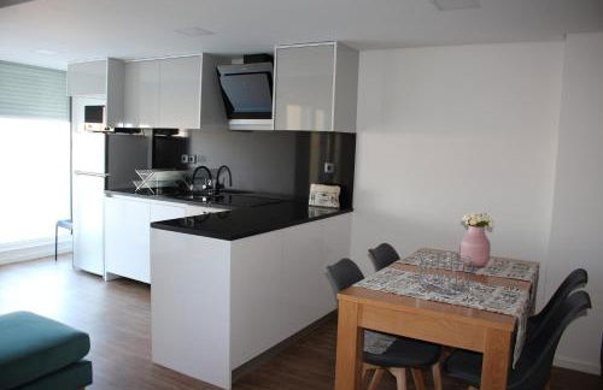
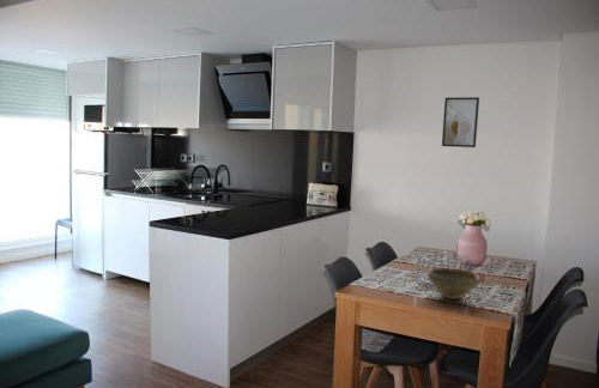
+ bowl [426,267,482,301]
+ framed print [441,96,480,148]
